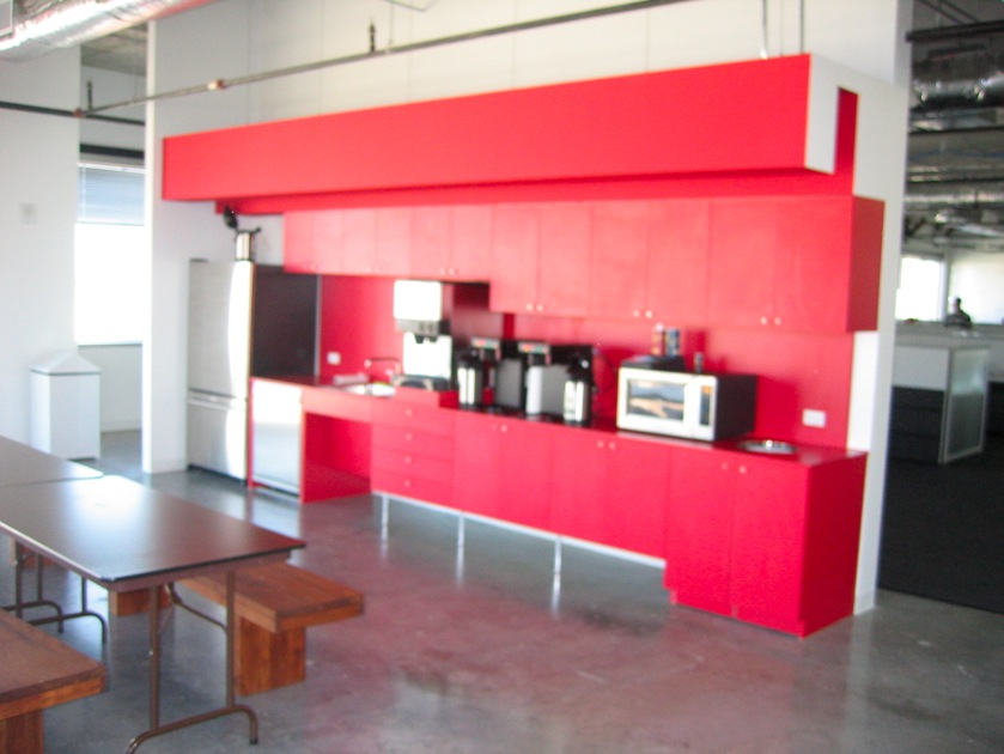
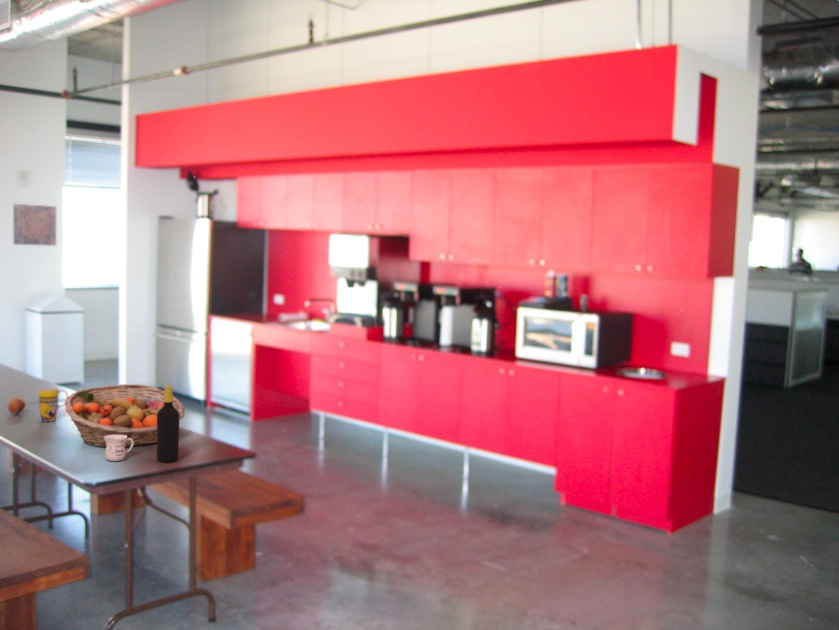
+ wall art [12,203,57,247]
+ fruit basket [64,383,186,448]
+ mug [38,386,69,423]
+ mug [104,435,134,462]
+ bottle [156,385,180,463]
+ apple [7,397,27,416]
